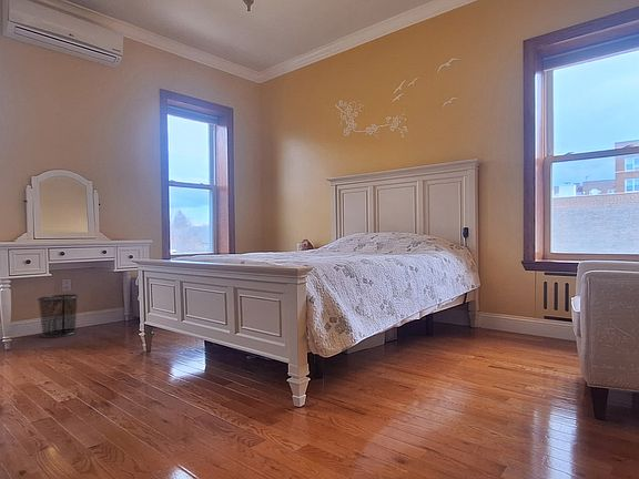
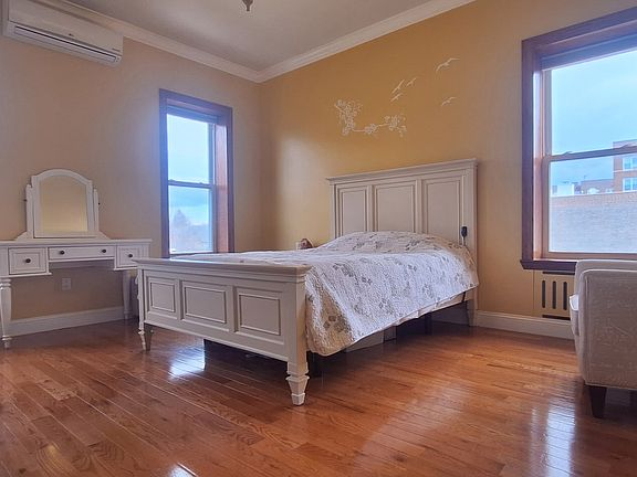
- waste bin [37,294,80,339]
